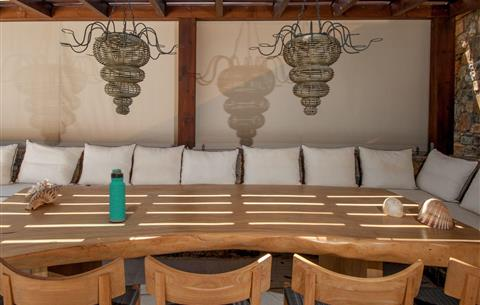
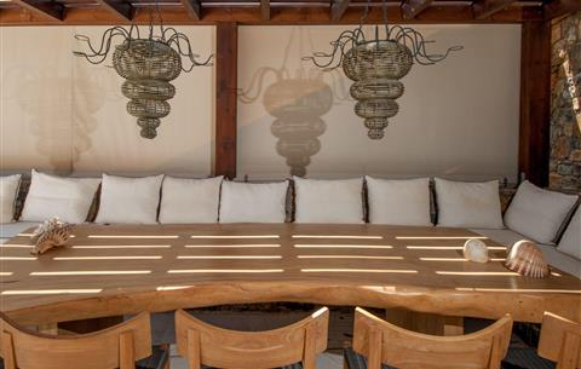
- water bottle [108,168,126,223]
